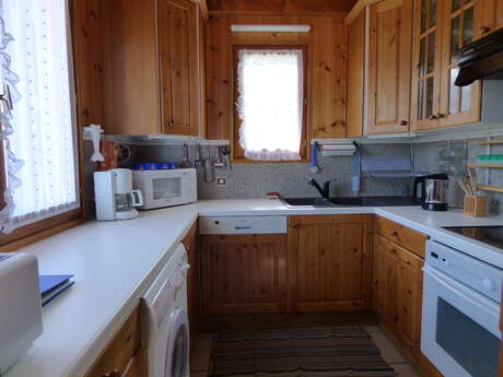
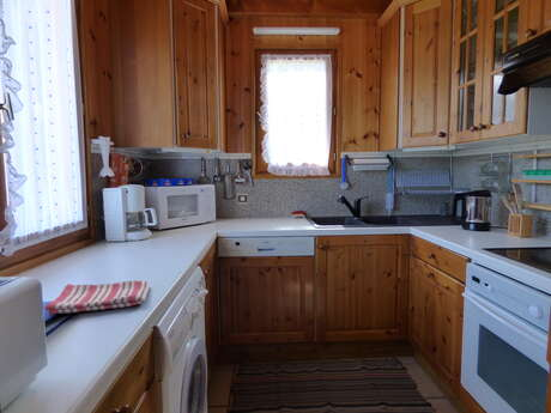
+ dish towel [44,280,150,316]
